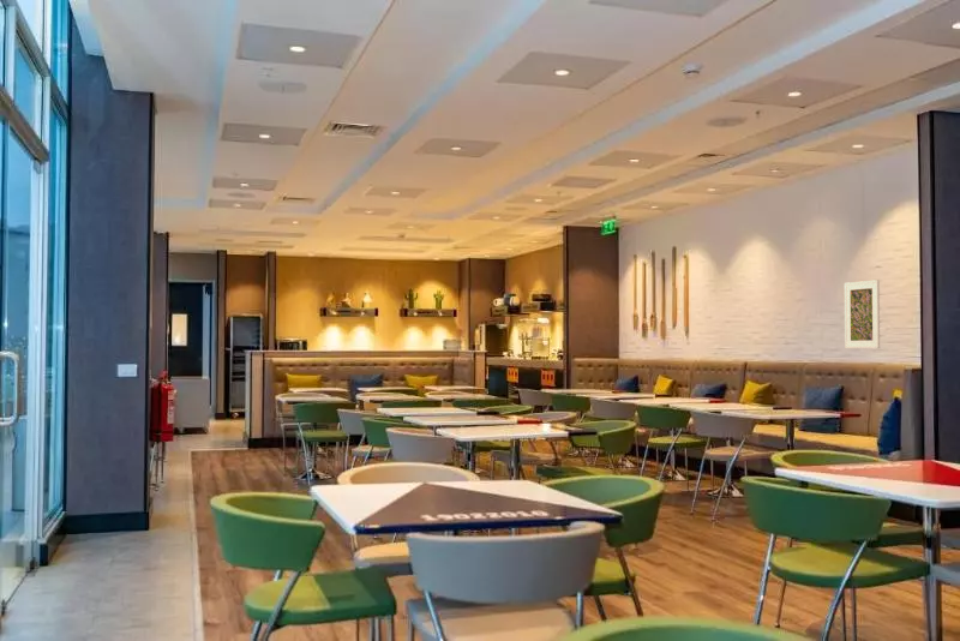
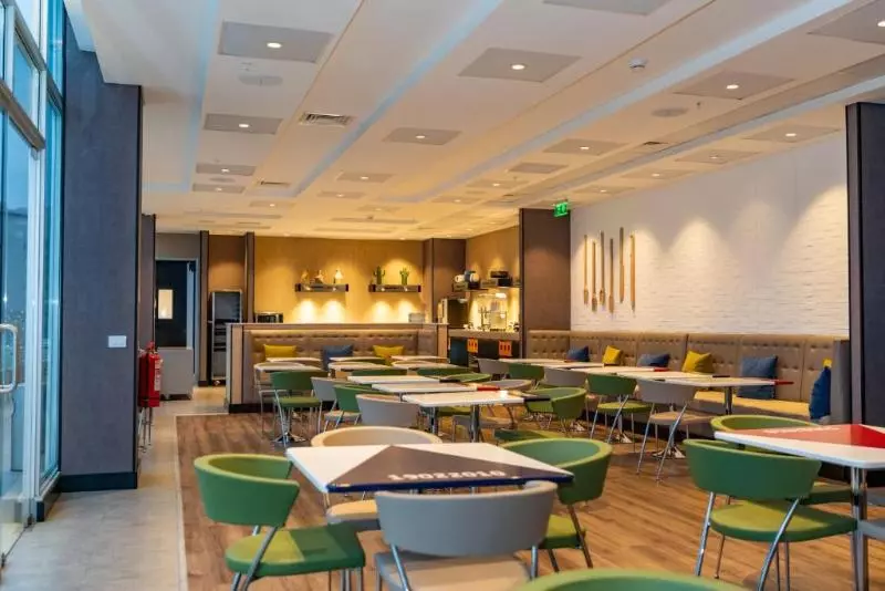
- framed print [844,278,881,349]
